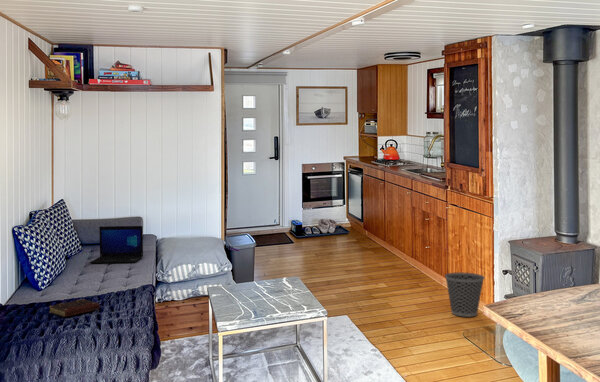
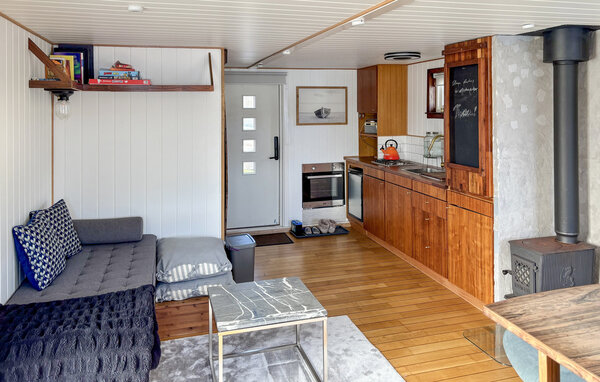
- laptop [89,225,144,265]
- wastebasket [444,271,486,318]
- book [48,298,100,318]
